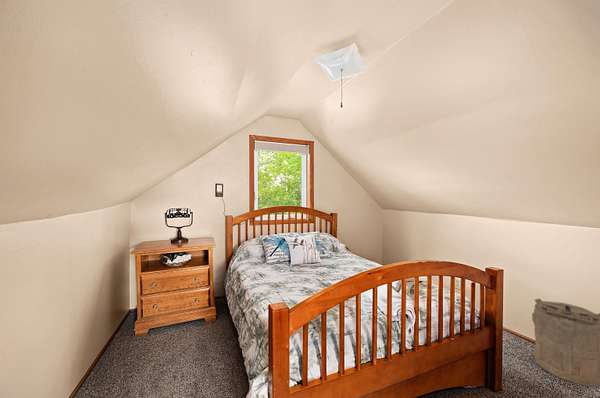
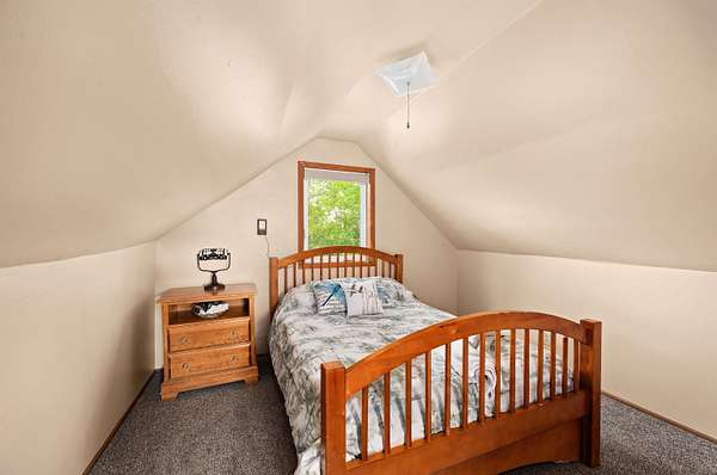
- laundry hamper [531,298,600,387]
